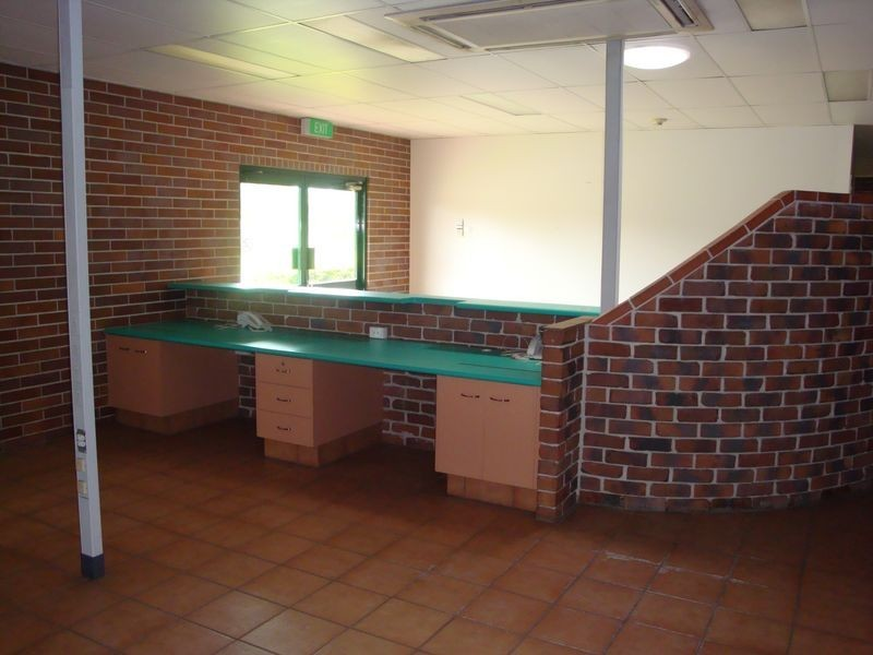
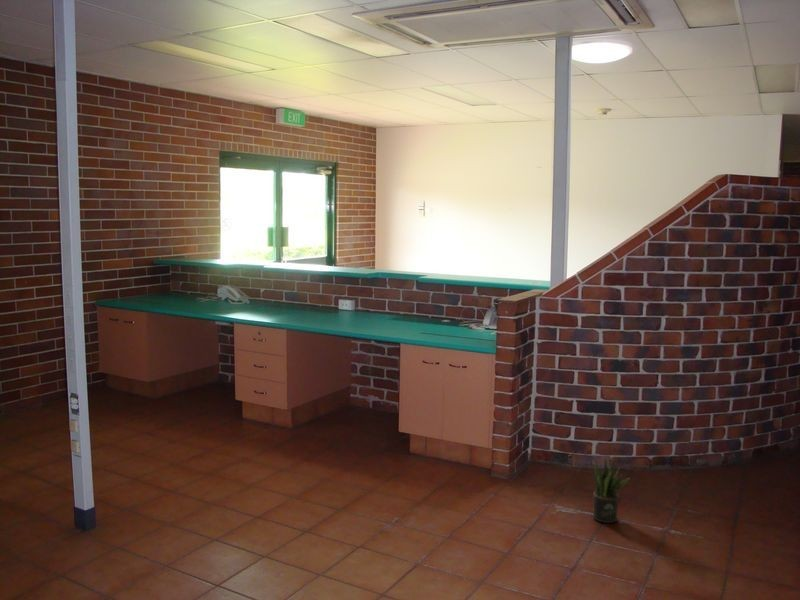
+ potted plant [592,455,631,524]
